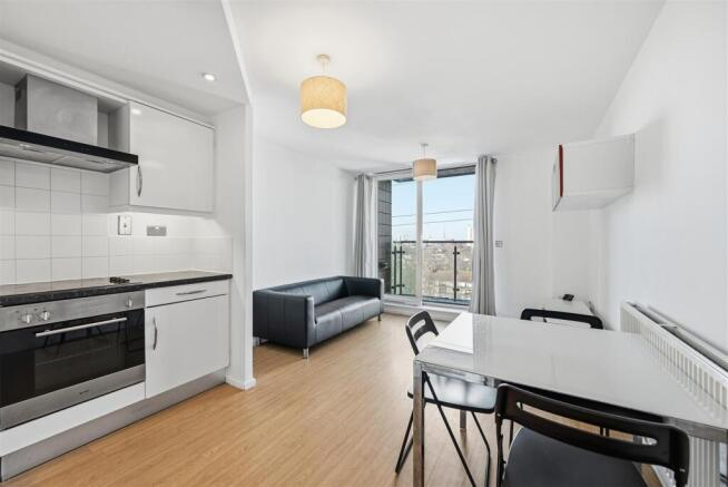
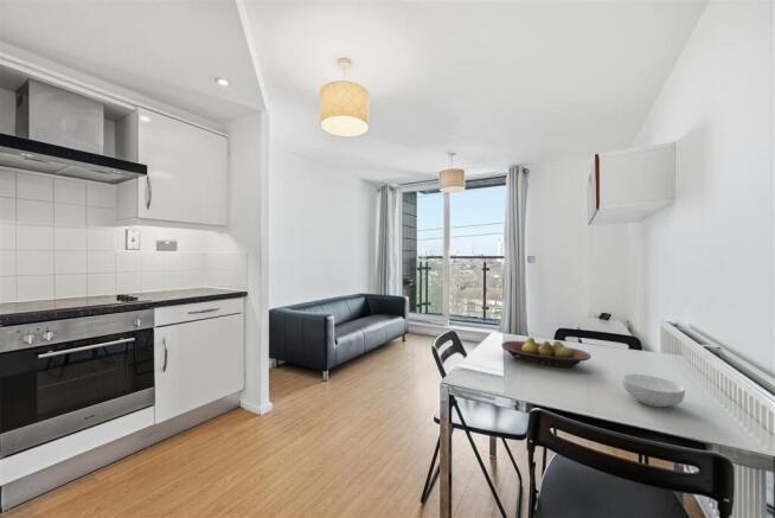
+ fruit bowl [500,337,591,369]
+ cereal bowl [622,373,686,408]
